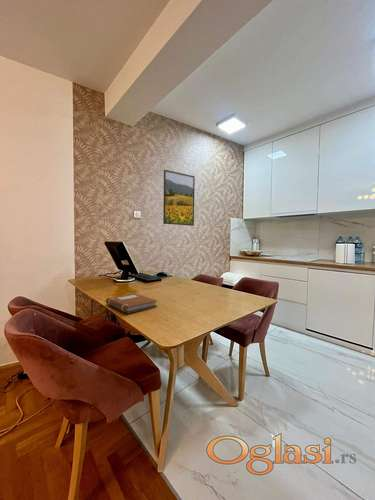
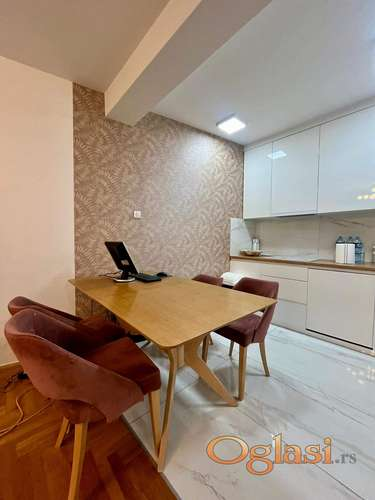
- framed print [162,169,196,227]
- notebook [105,293,158,314]
